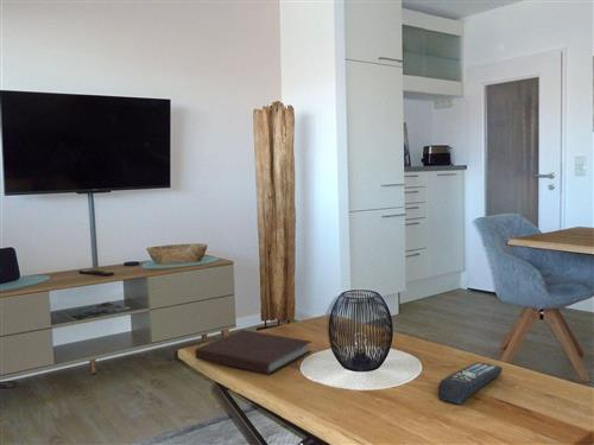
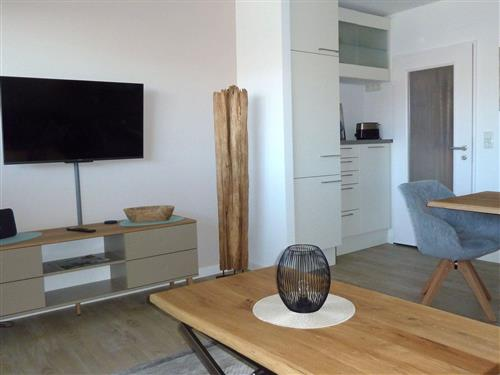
- notebook [194,329,314,376]
- remote control [437,361,504,406]
